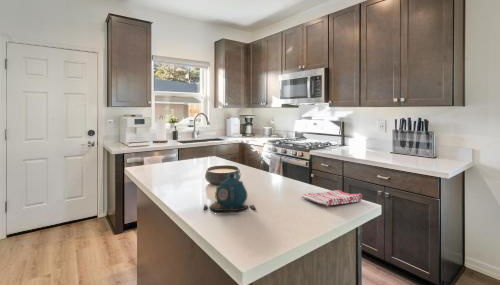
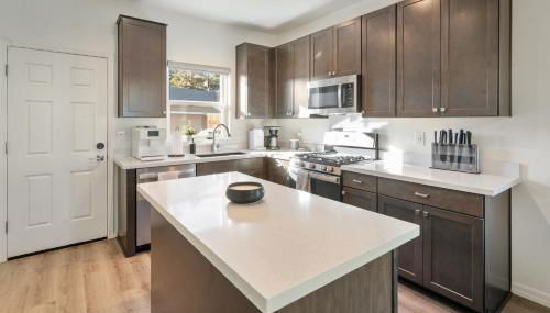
- dish towel [301,189,363,207]
- teapot [203,172,257,214]
